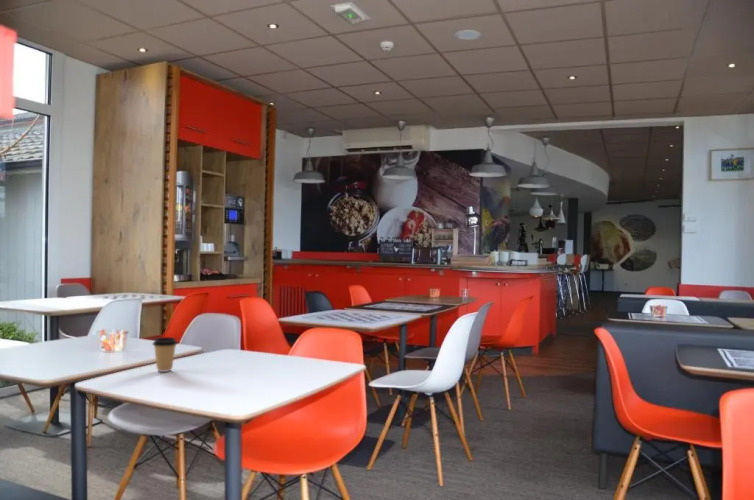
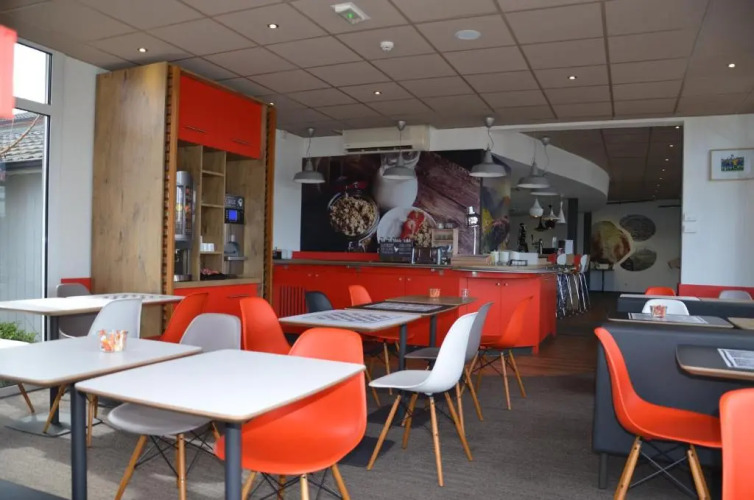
- coffee cup [151,336,179,373]
